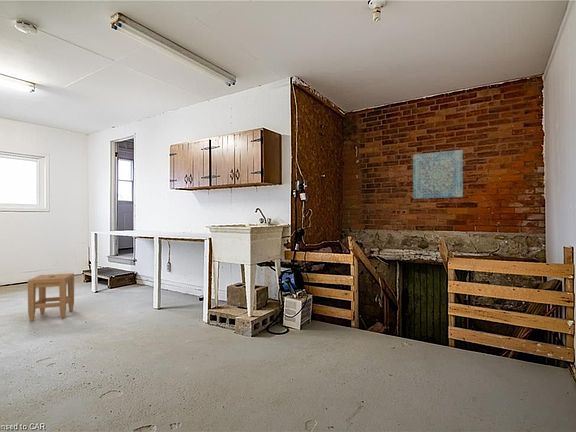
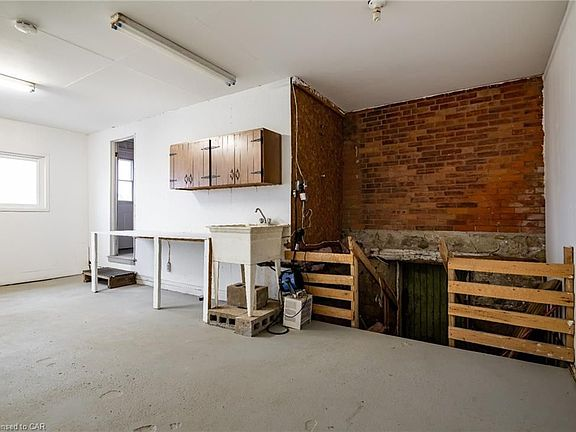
- stool [27,272,75,322]
- wall art [412,149,464,199]
